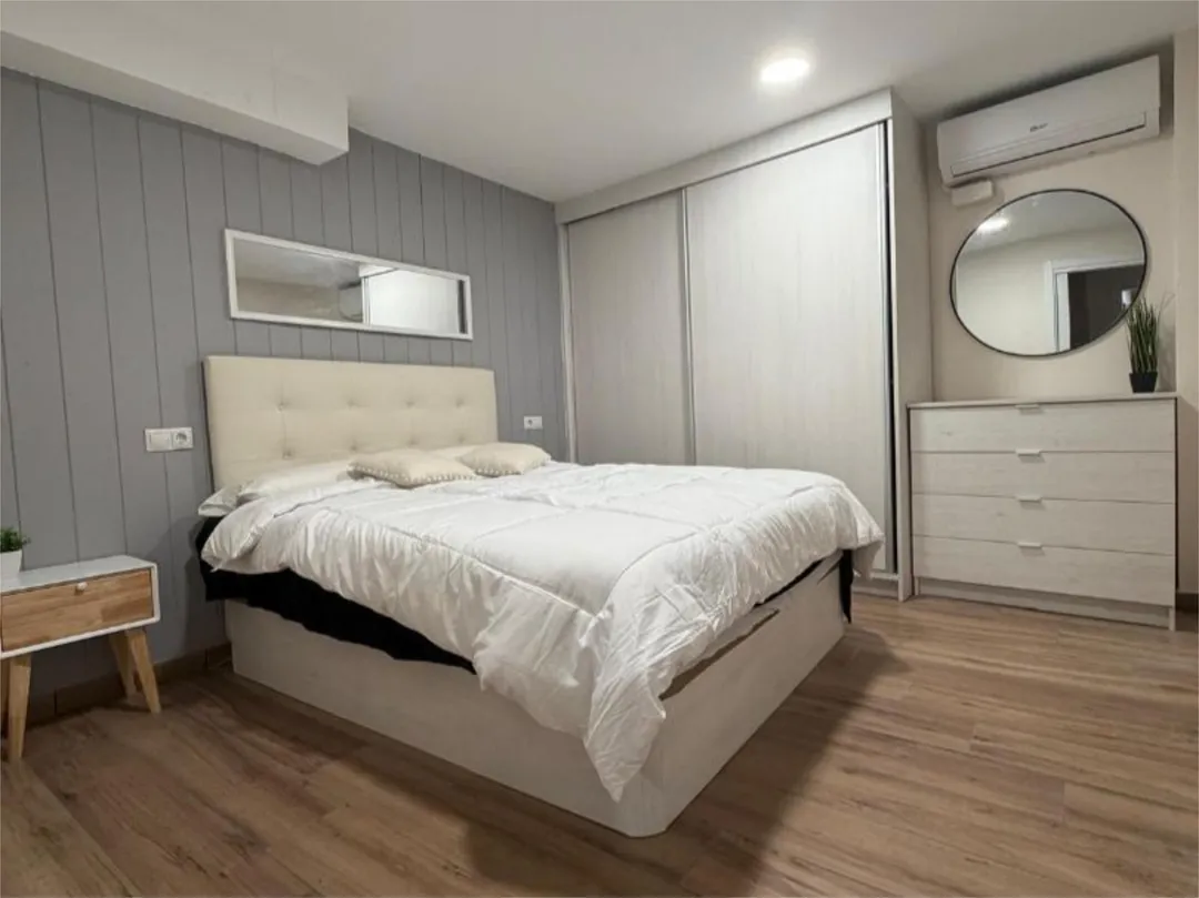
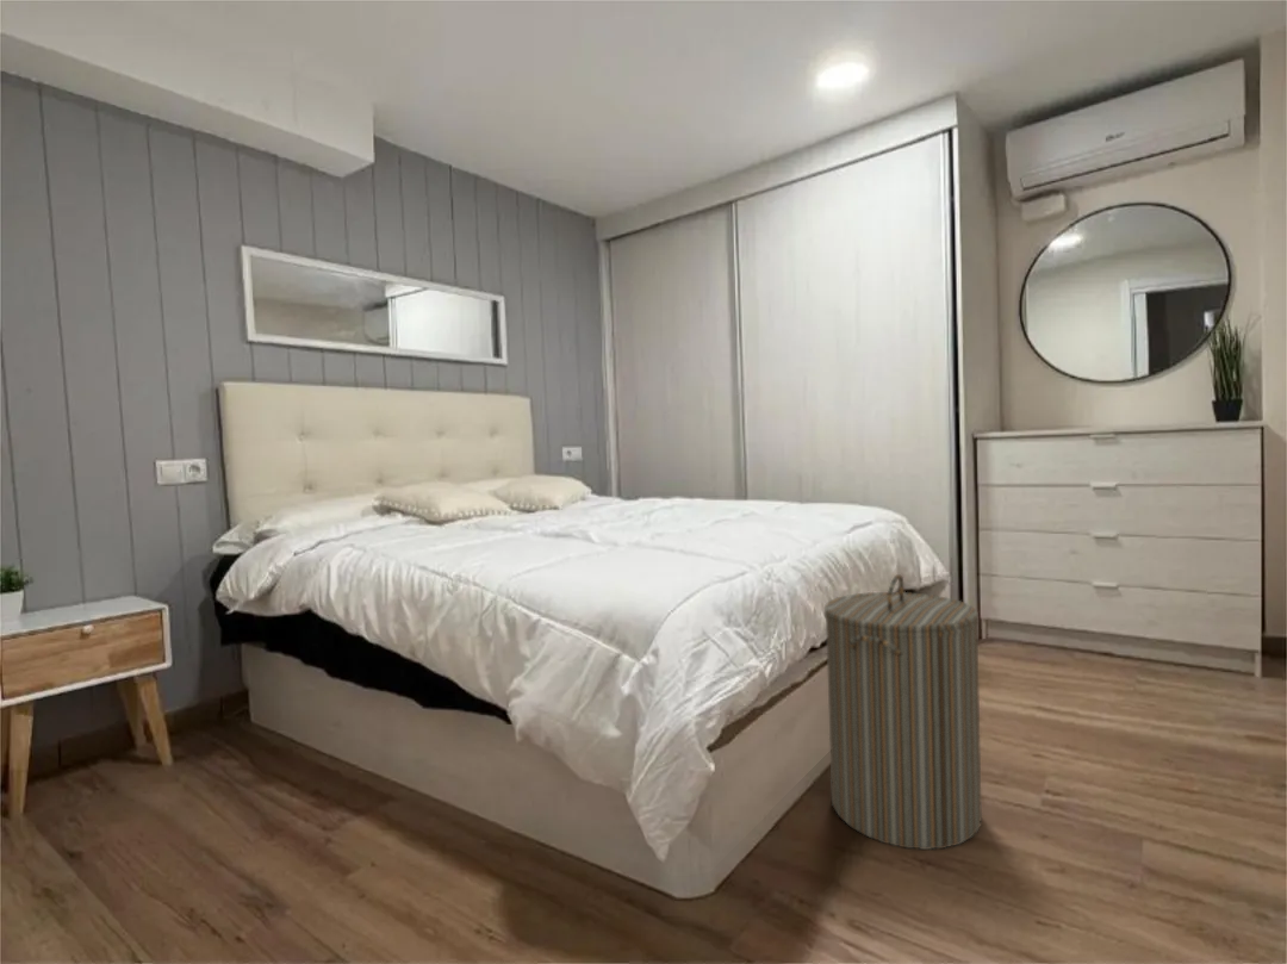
+ laundry hamper [823,573,983,851]
